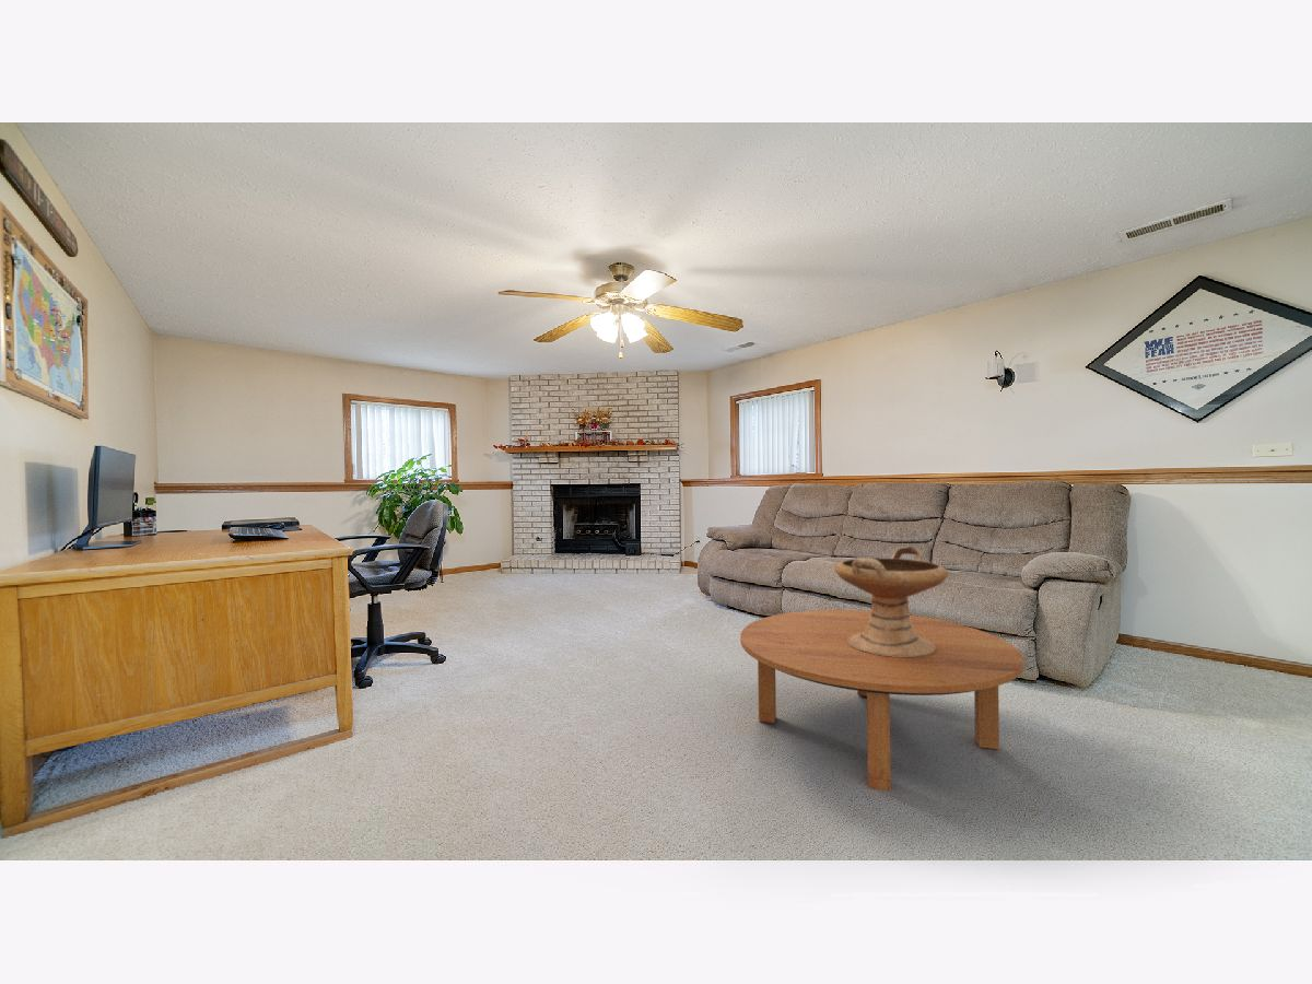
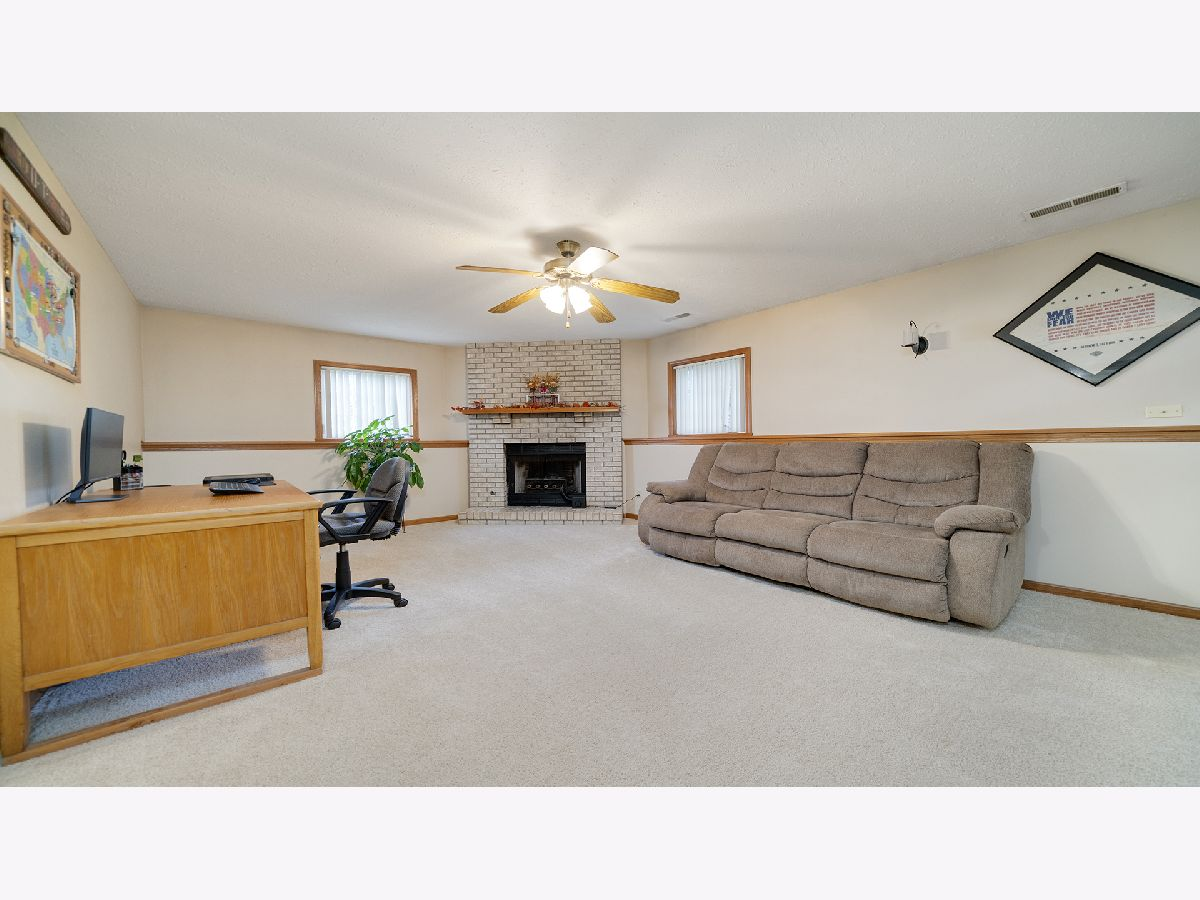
- decorative bowl [834,546,949,657]
- coffee table [739,609,1024,793]
